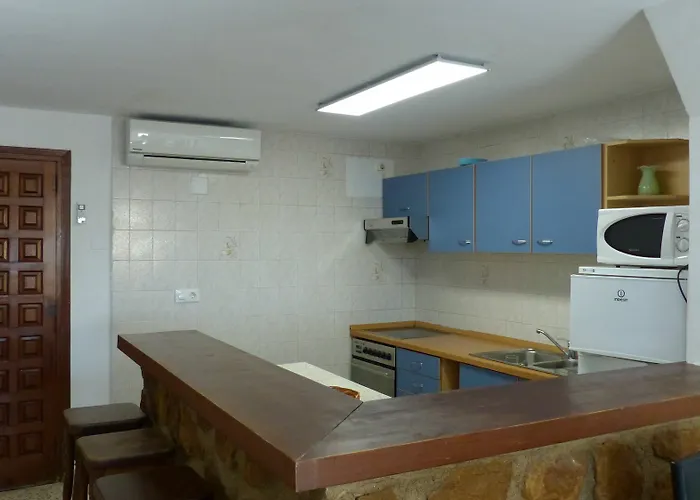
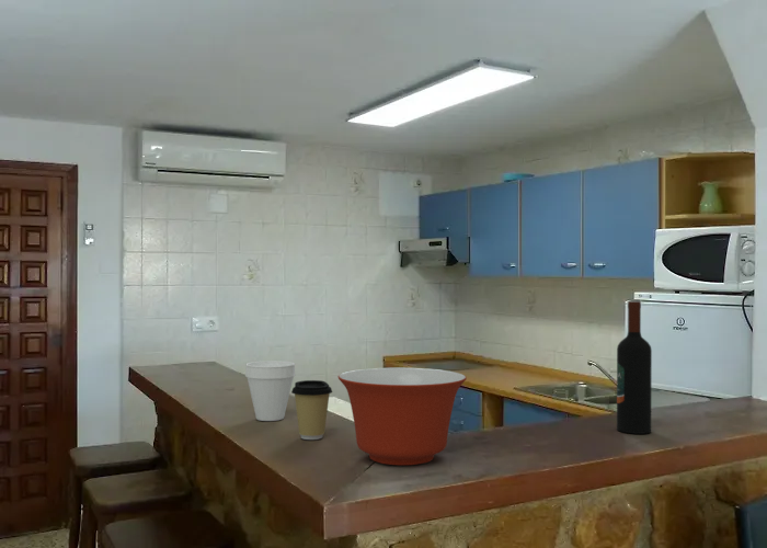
+ mixing bowl [336,367,467,466]
+ cup [244,359,296,422]
+ coffee cup [290,379,333,441]
+ wine bottle [616,300,653,435]
